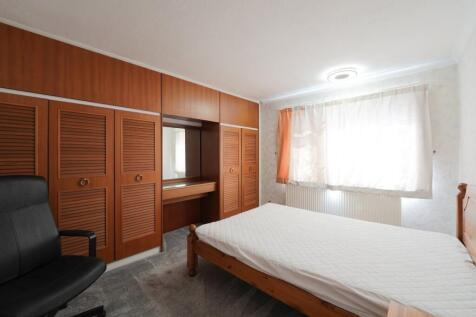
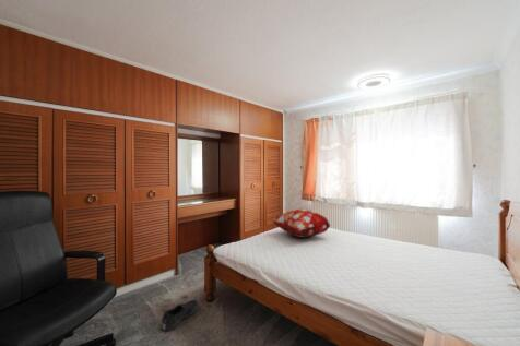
+ decorative pillow [271,208,331,239]
+ shoe [159,298,200,332]
